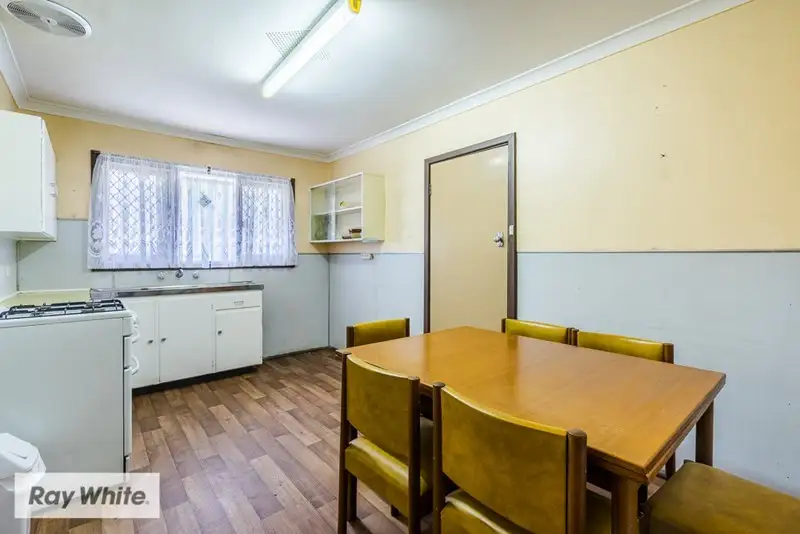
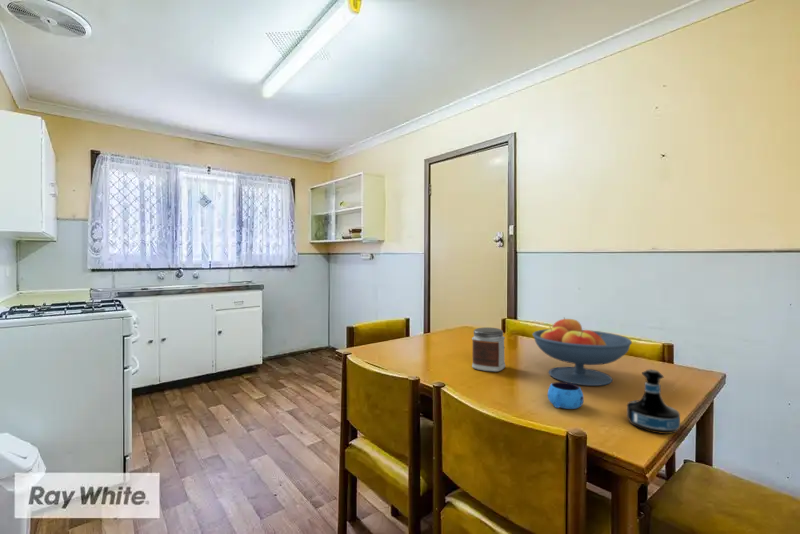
+ jar [471,326,506,373]
+ tequila bottle [626,369,681,435]
+ mug [547,381,585,410]
+ fruit bowl [532,316,633,387]
